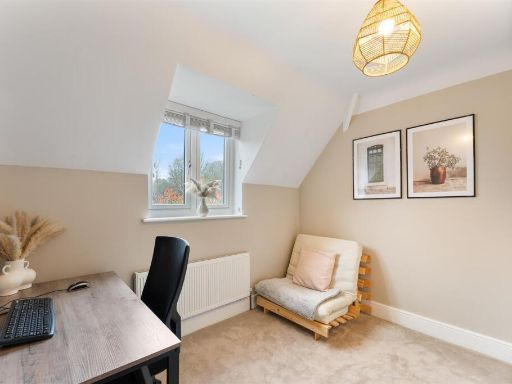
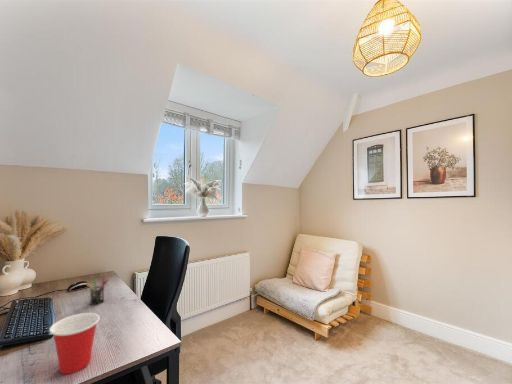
+ cup [48,312,101,375]
+ pen holder [86,275,109,306]
